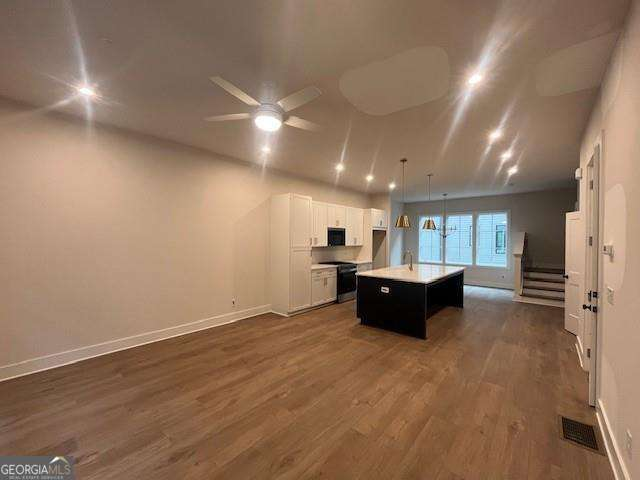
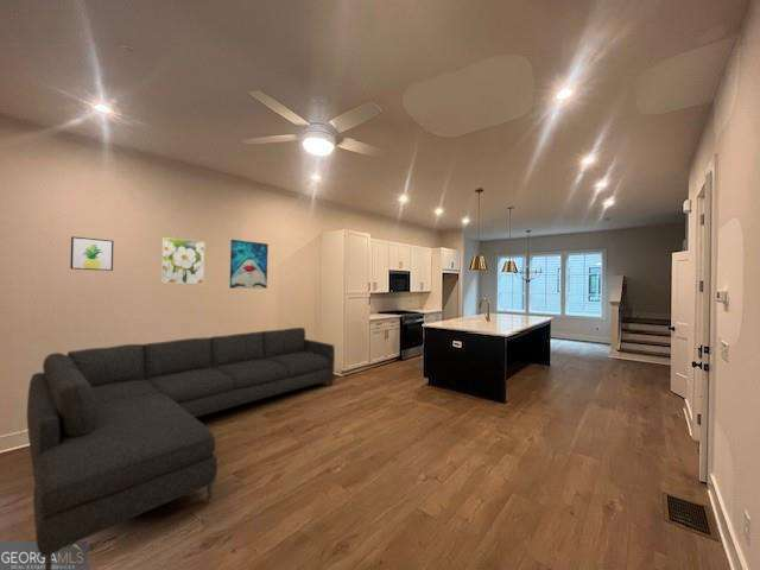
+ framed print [160,236,205,285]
+ wall art [229,239,270,290]
+ sofa [26,327,336,570]
+ wall art [69,235,114,272]
